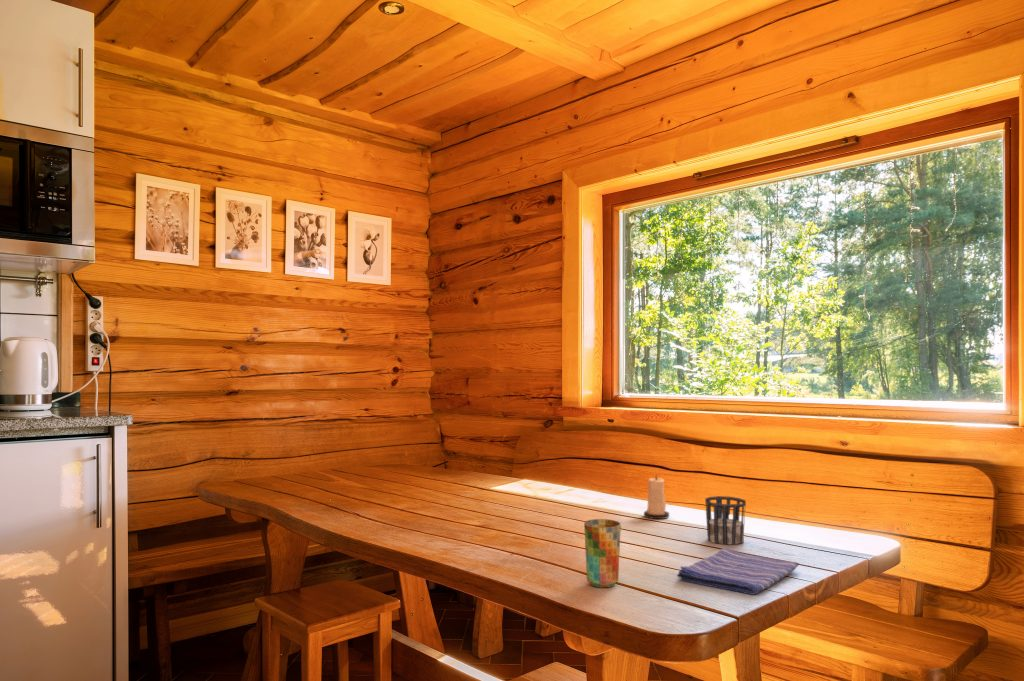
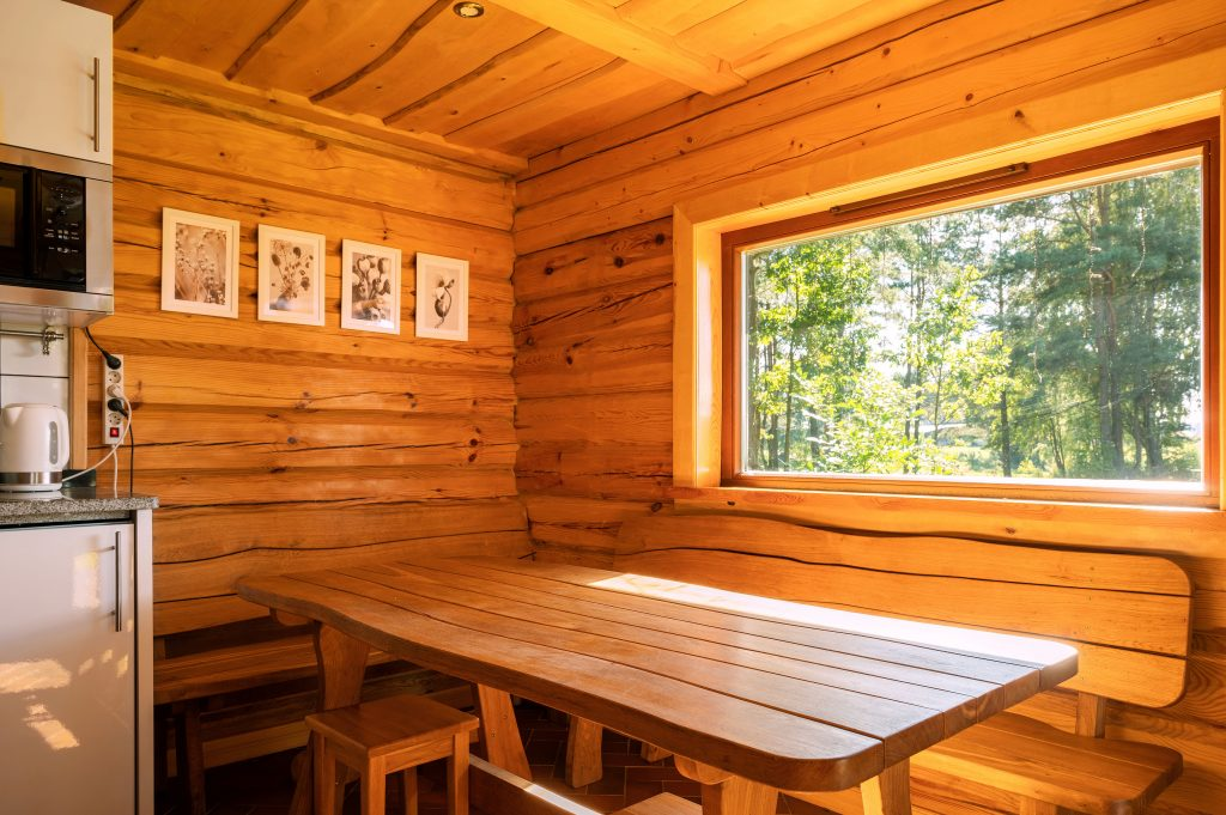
- cup [704,495,747,546]
- cup [583,518,622,589]
- candle [643,475,670,520]
- dish towel [676,547,800,595]
